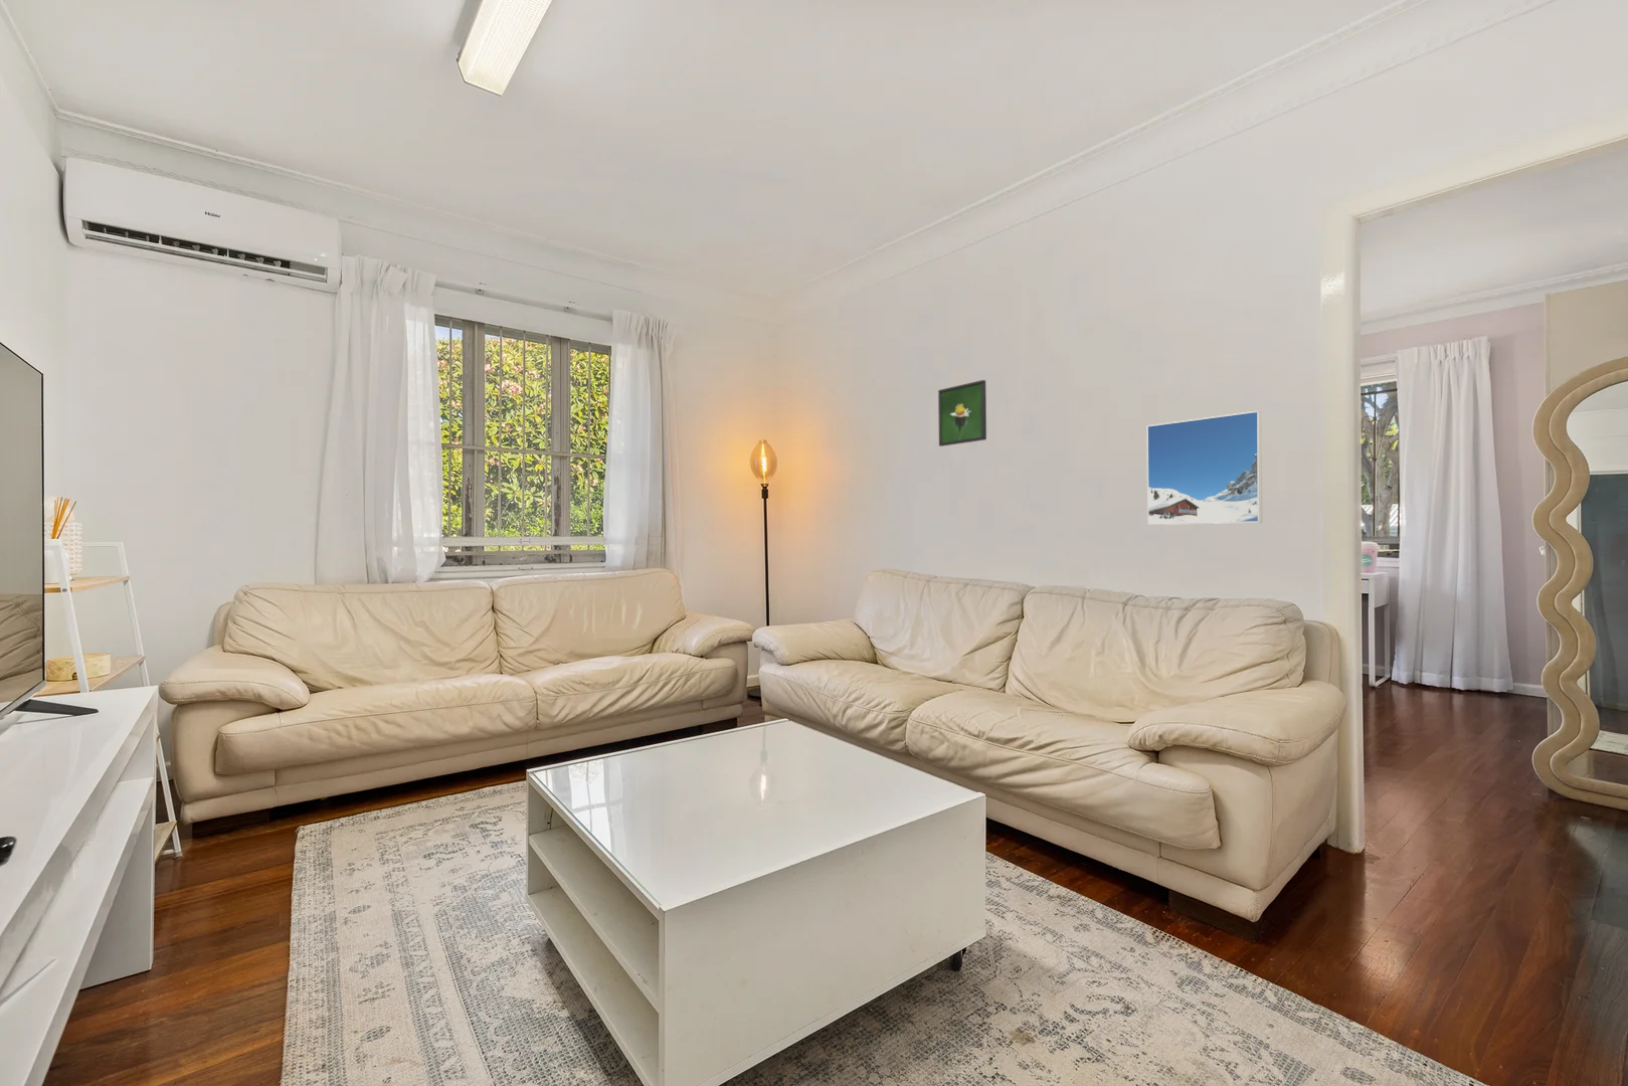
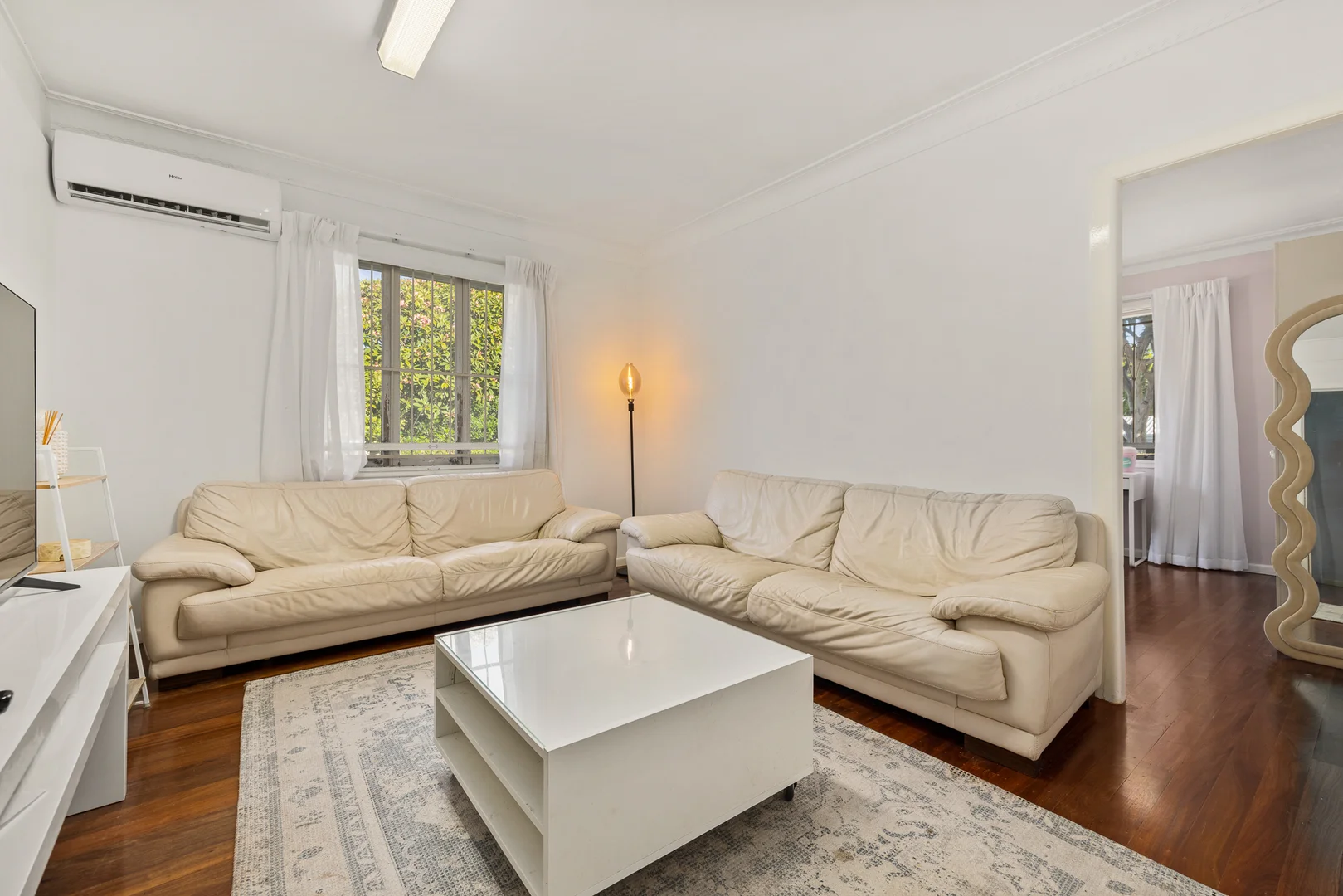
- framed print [937,379,988,447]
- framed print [1147,410,1263,526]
